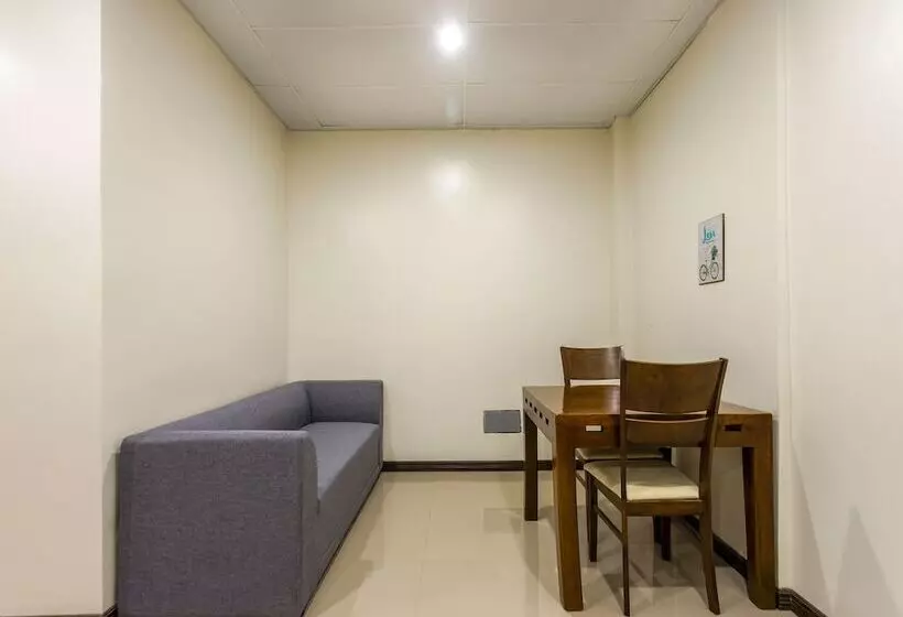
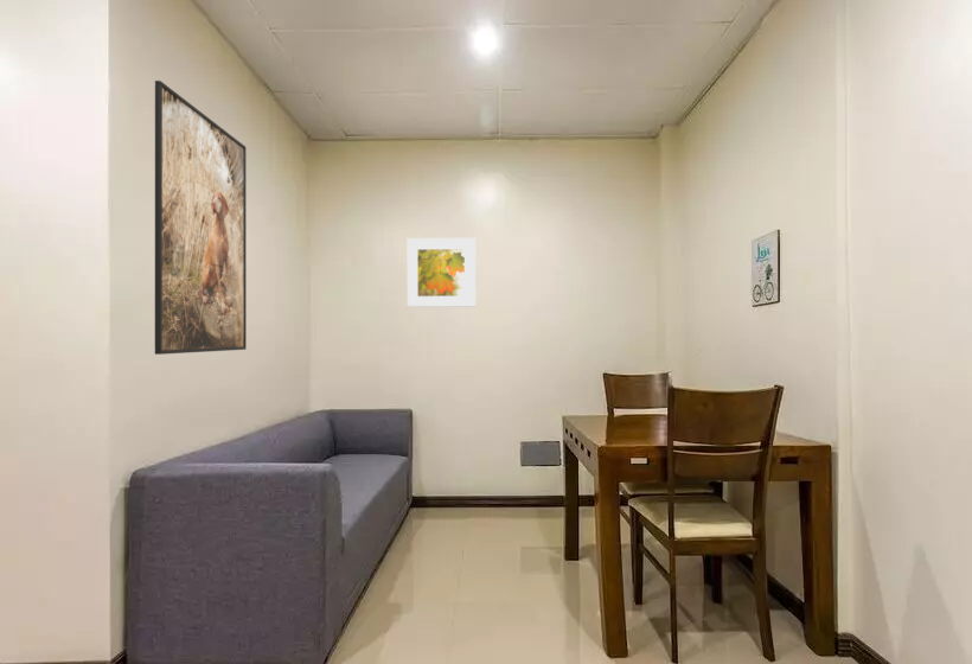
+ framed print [405,237,477,308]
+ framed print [154,79,248,356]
